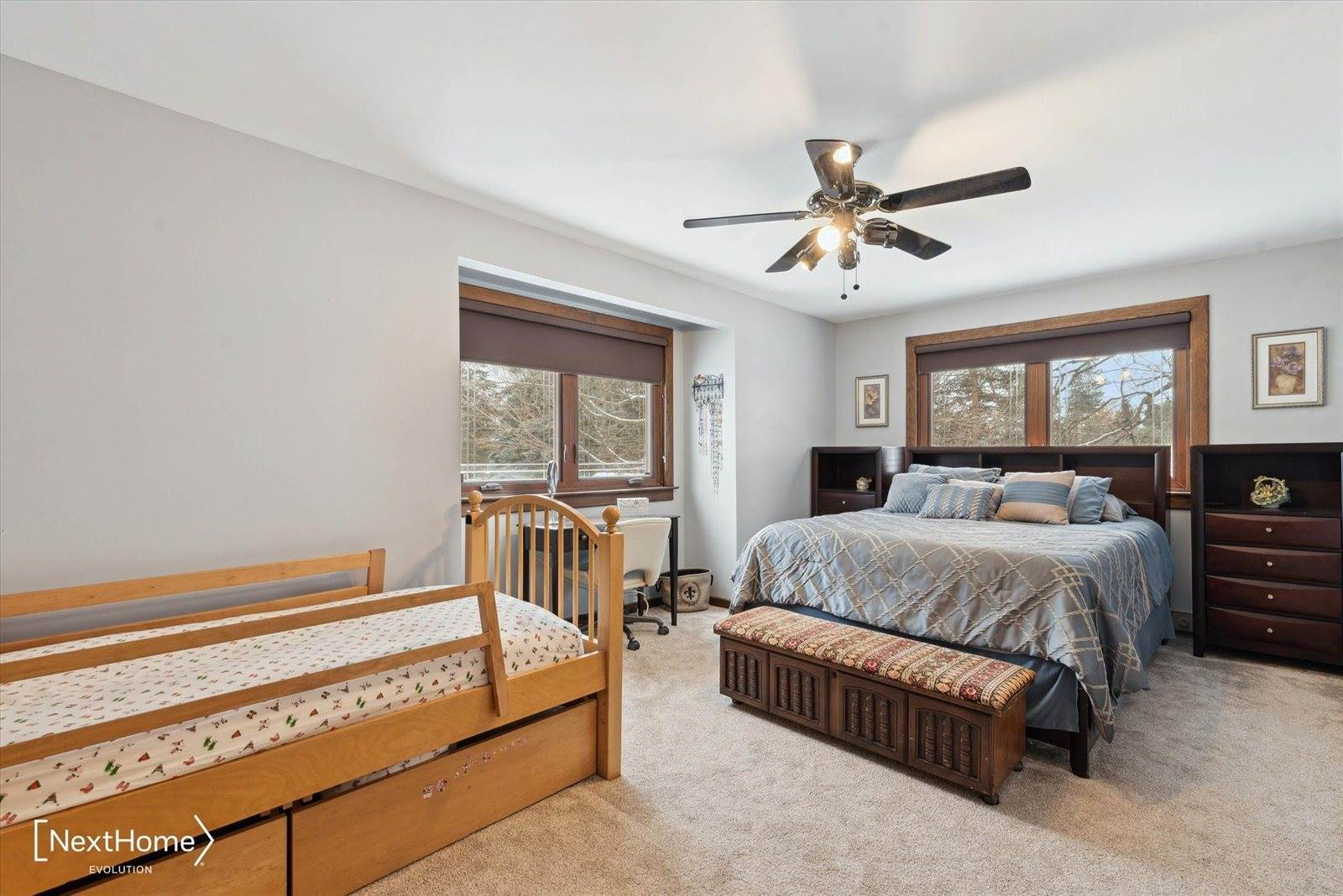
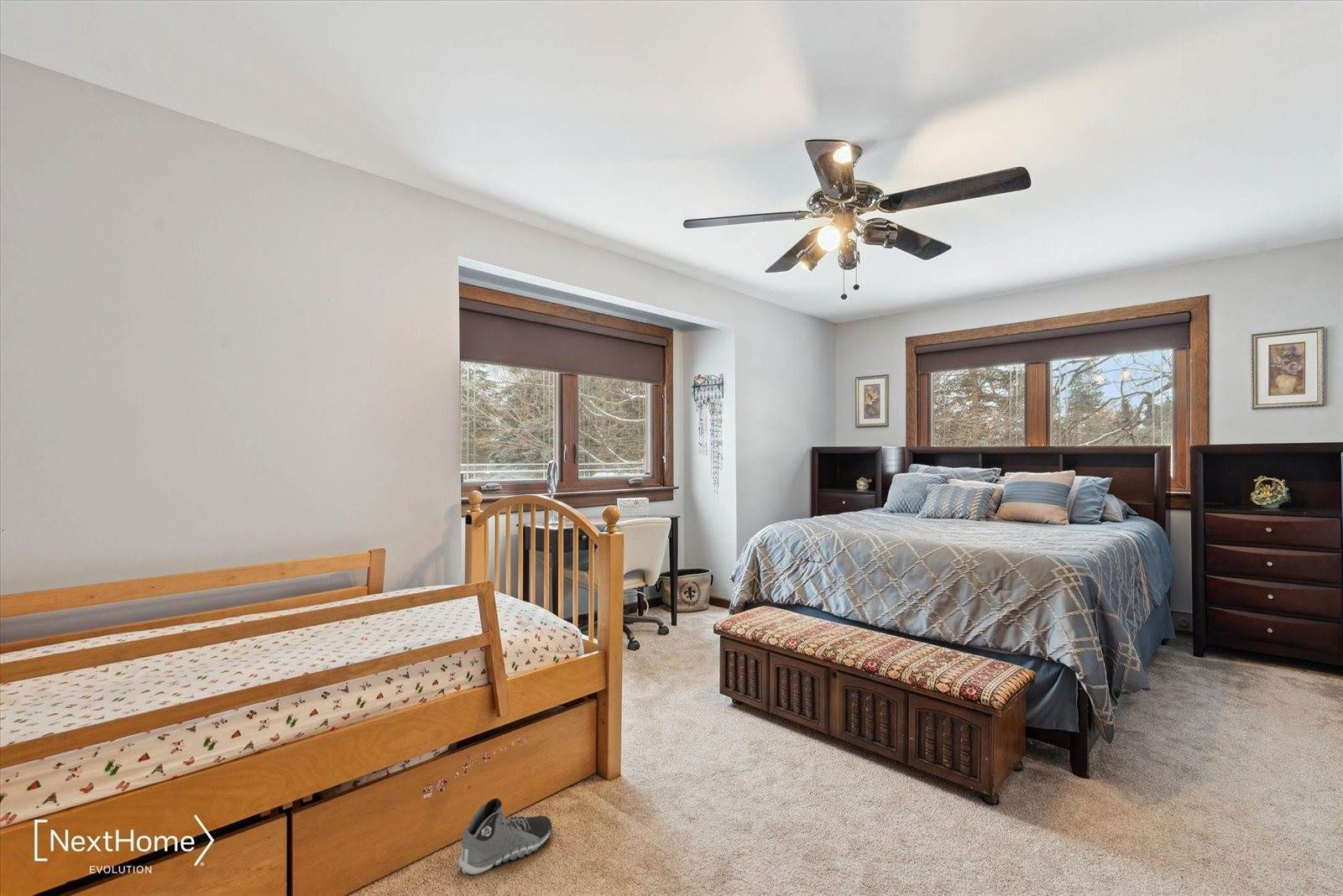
+ sneaker [457,797,553,877]
